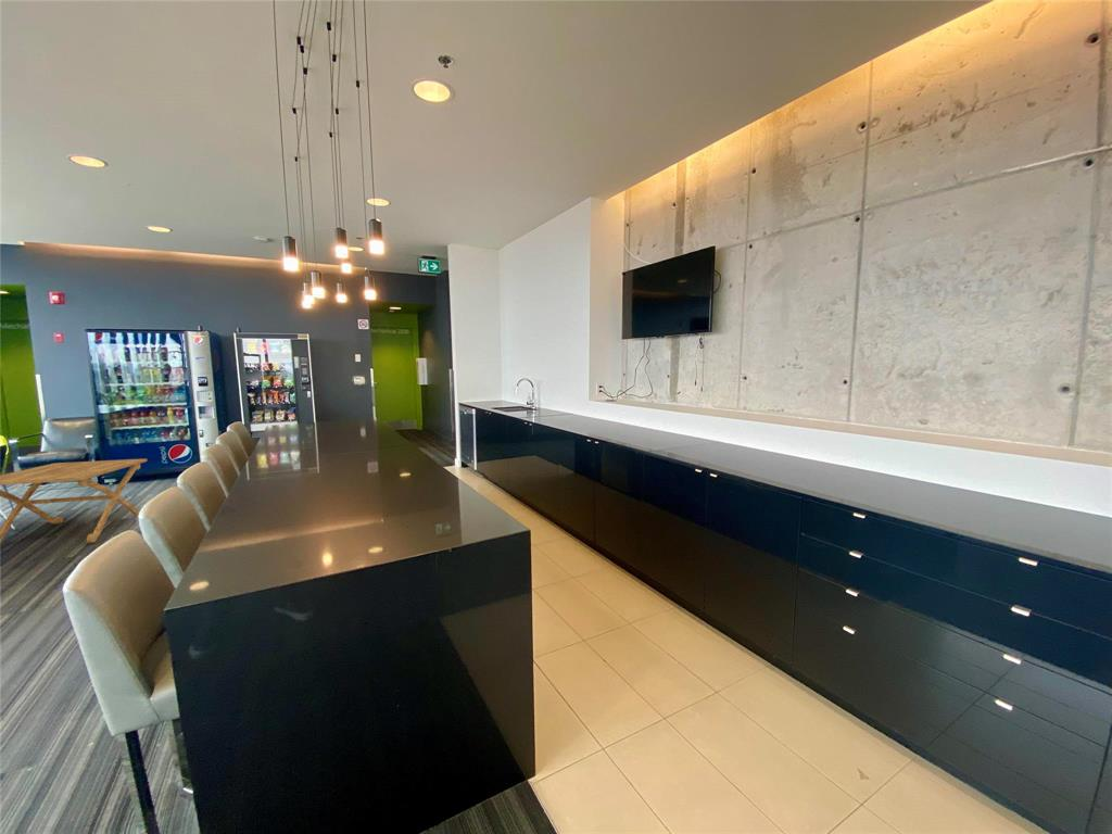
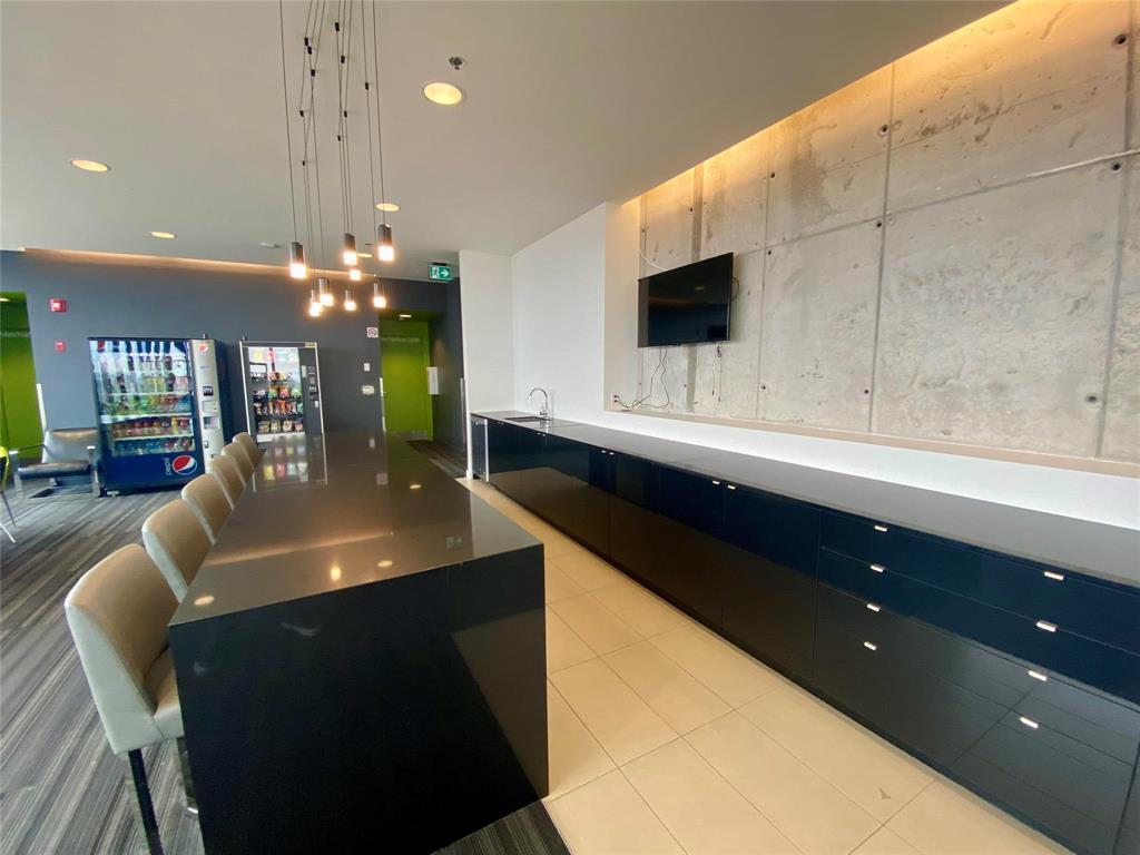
- side table [0,457,148,544]
